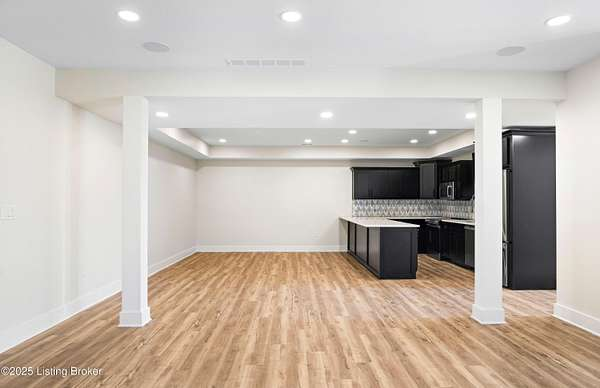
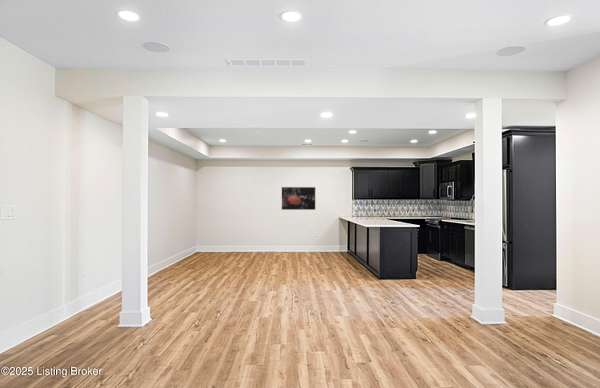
+ wall art [281,186,316,211]
